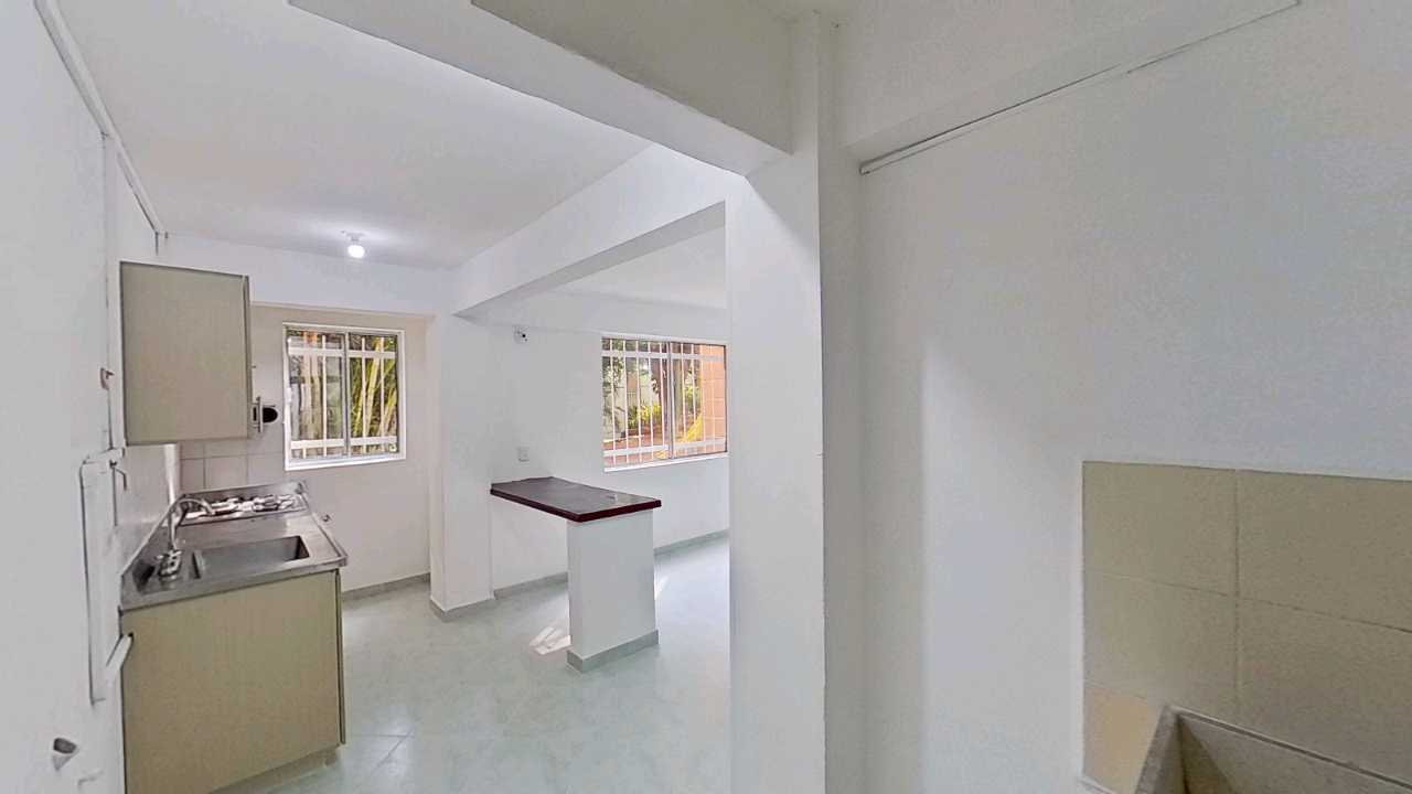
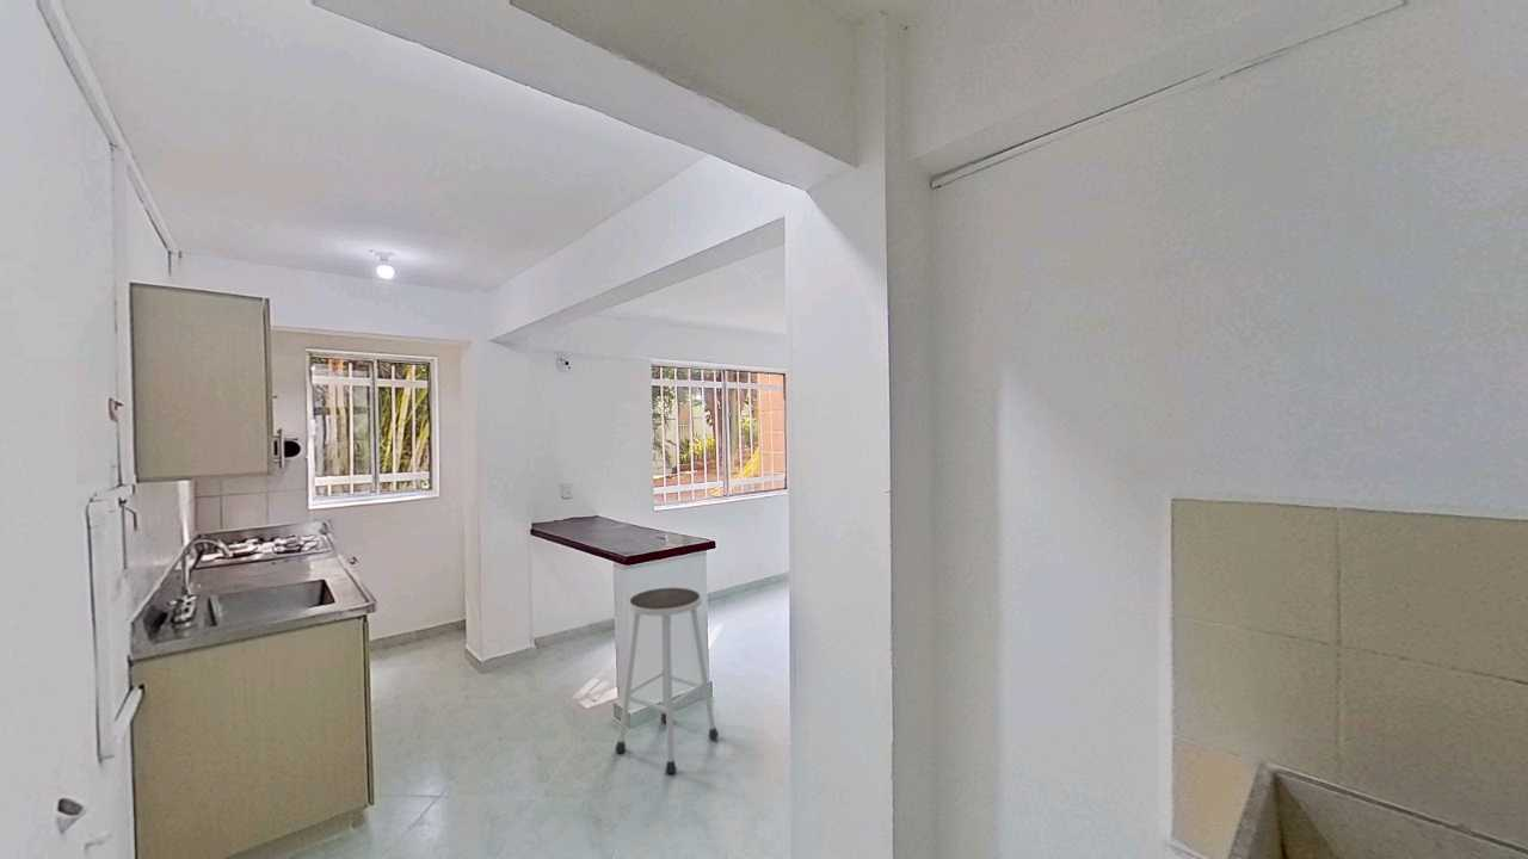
+ stool [614,586,720,774]
